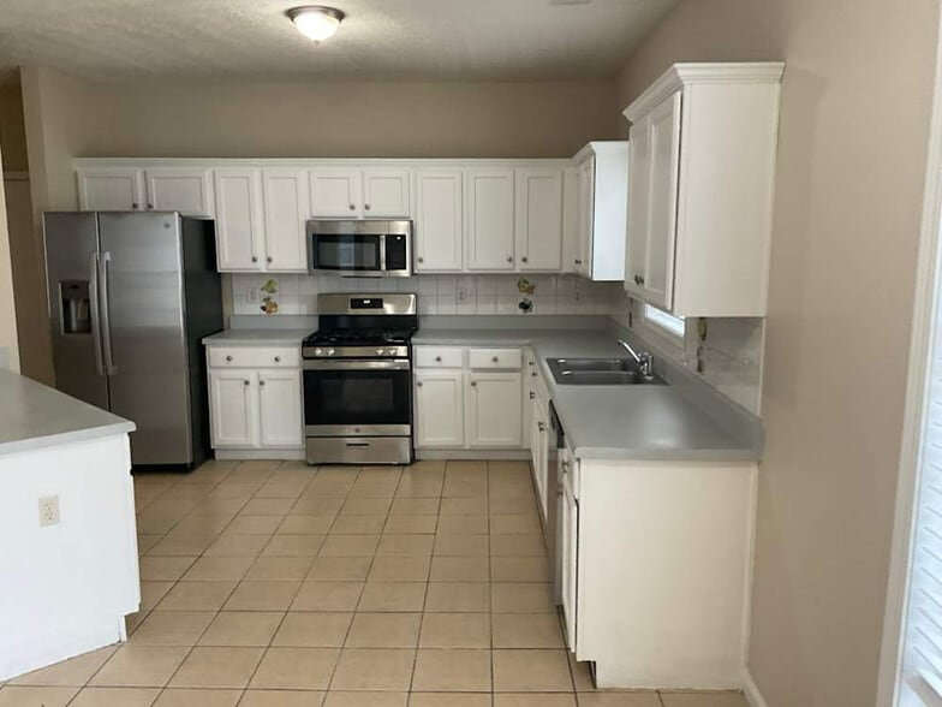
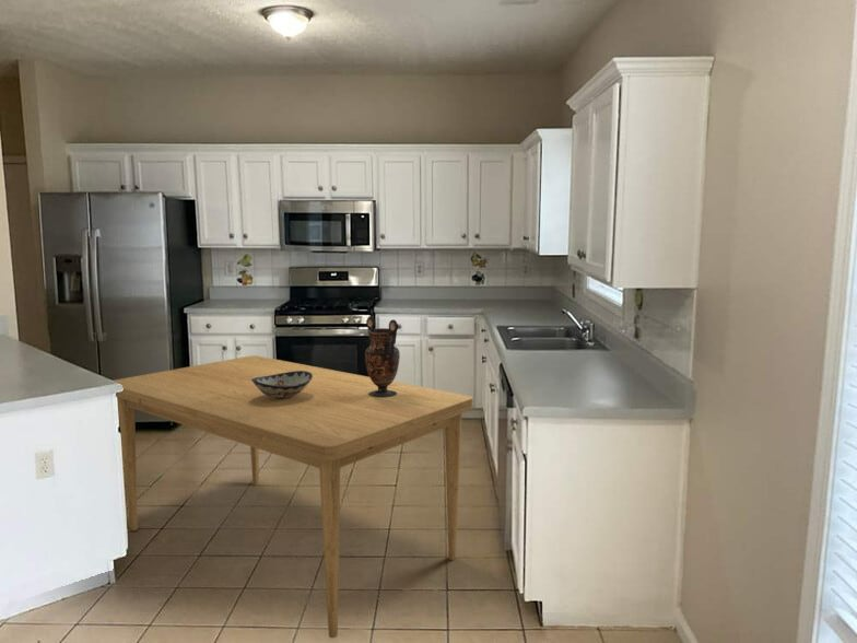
+ decorative bowl [251,371,313,399]
+ dining table [113,354,474,639]
+ vase [364,316,401,398]
